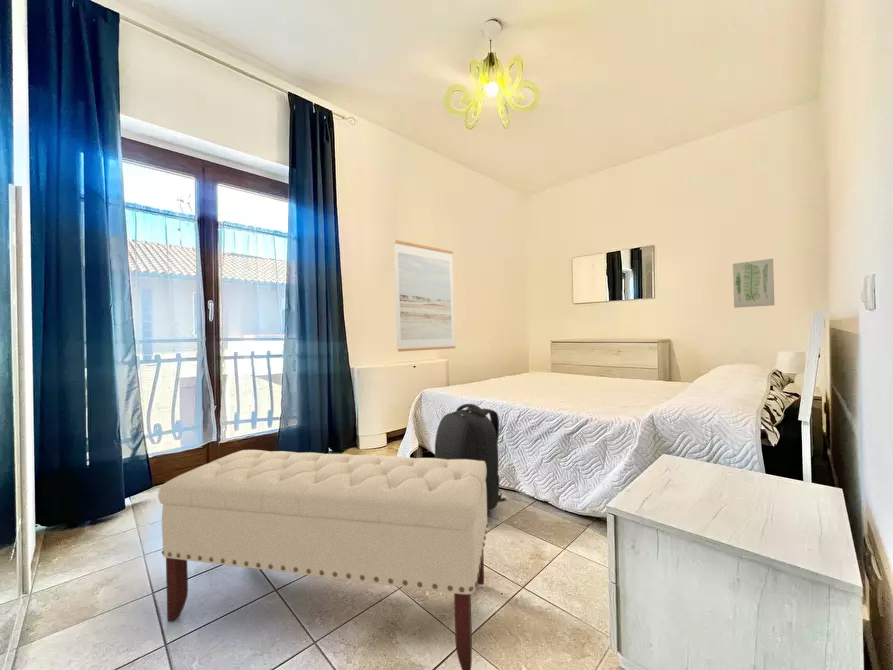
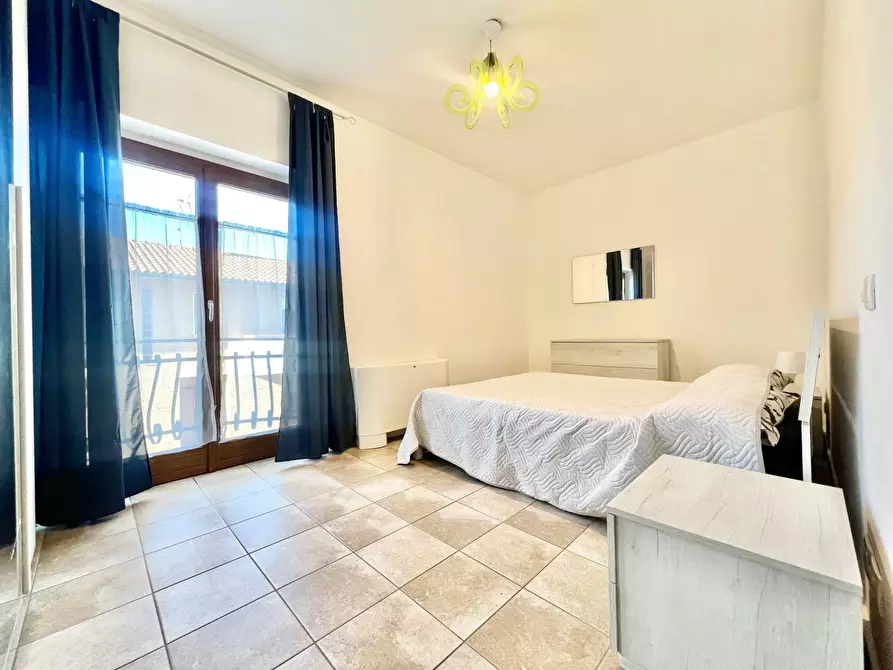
- wall art [732,258,775,309]
- bench [157,449,489,670]
- backpack [434,403,507,513]
- wall art [393,239,456,353]
